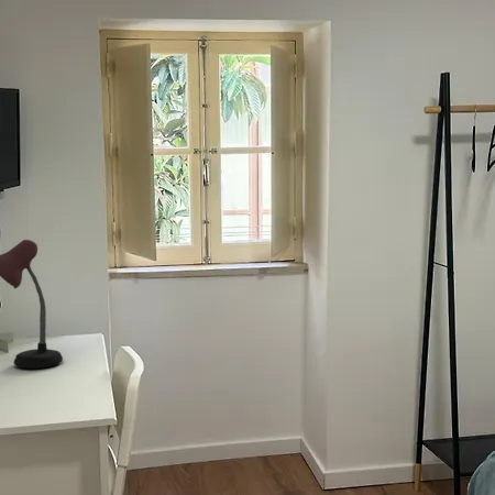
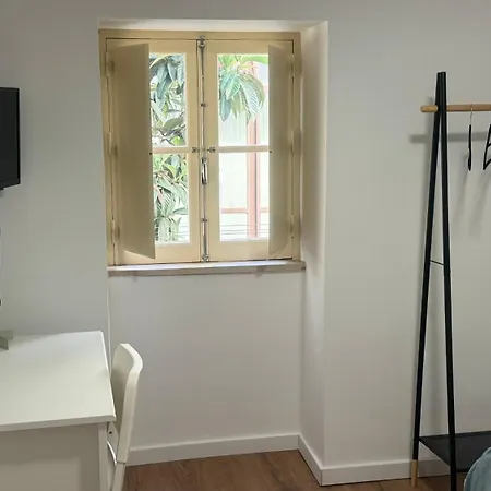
- desk lamp [0,239,64,370]
